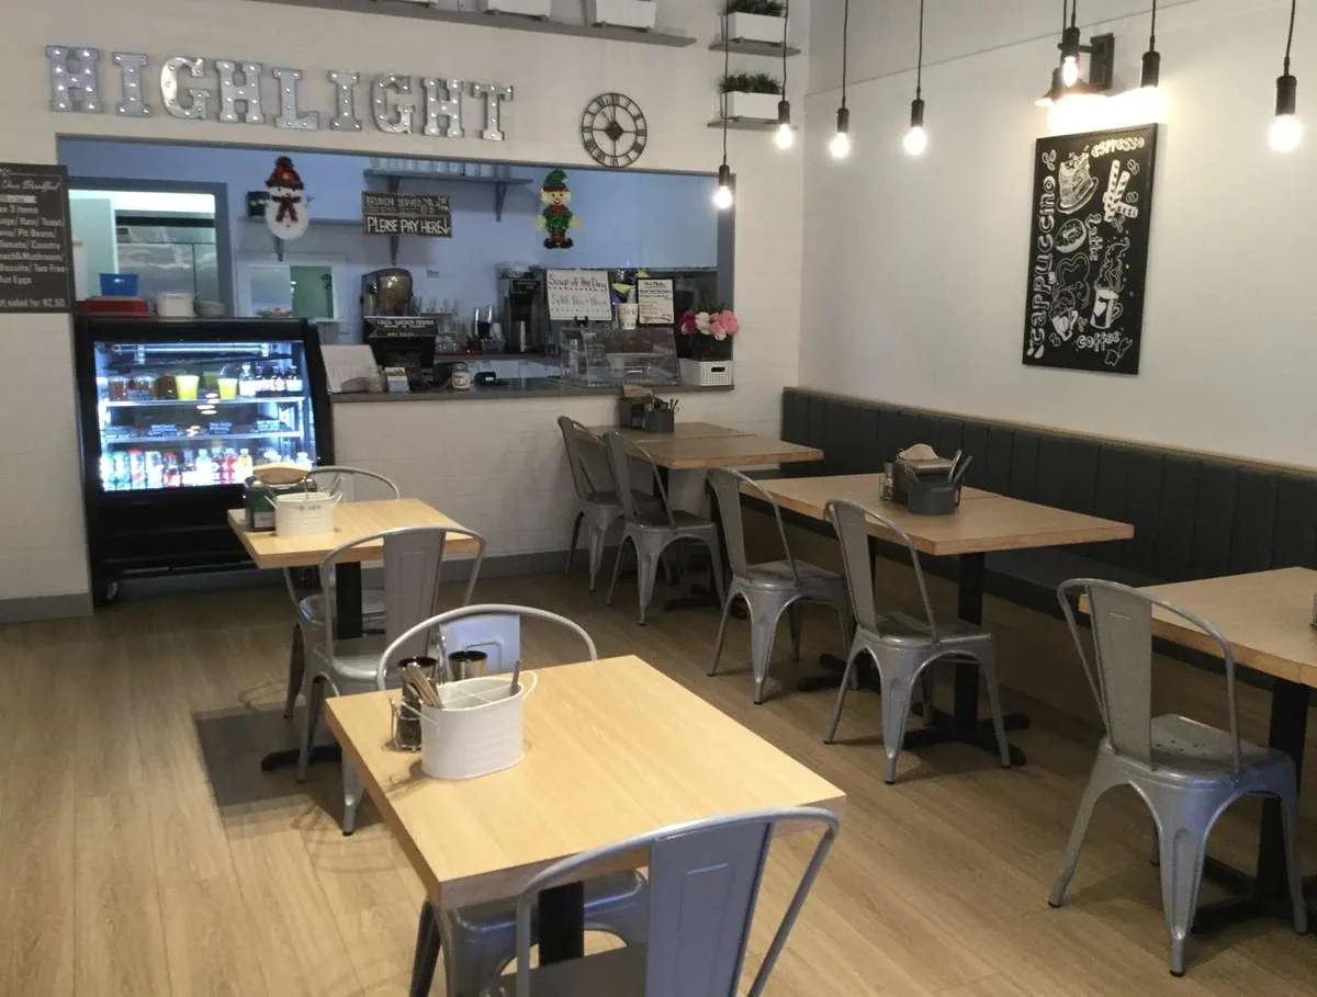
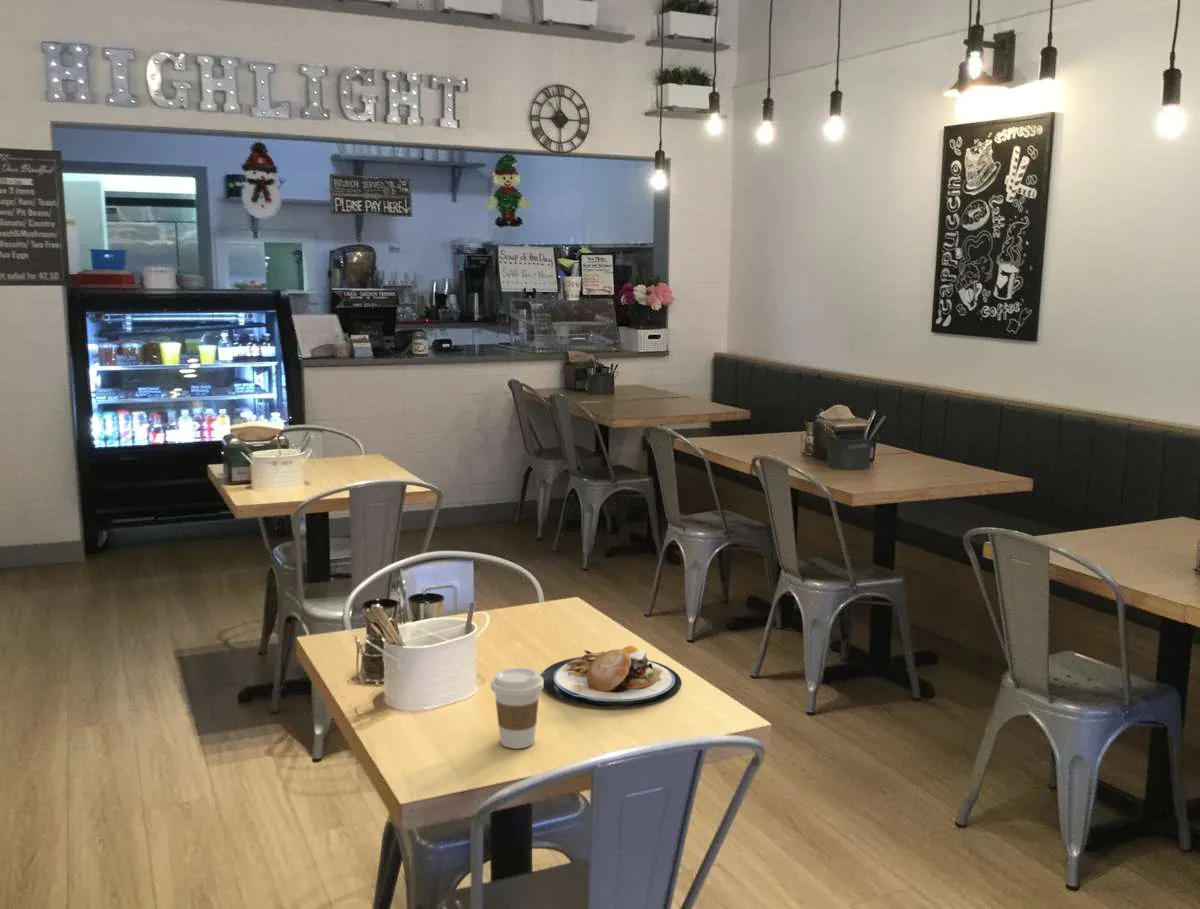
+ coffee cup [490,666,544,750]
+ plate [540,645,682,708]
